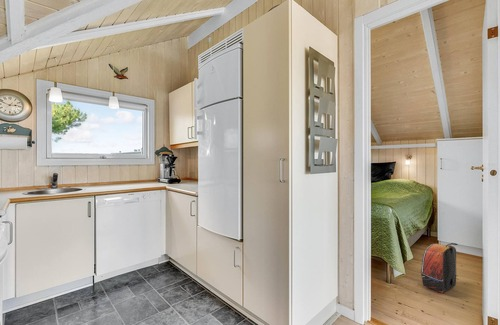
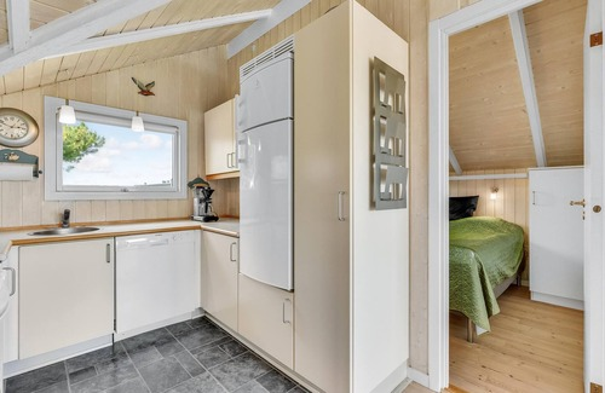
- backpack [419,242,459,294]
